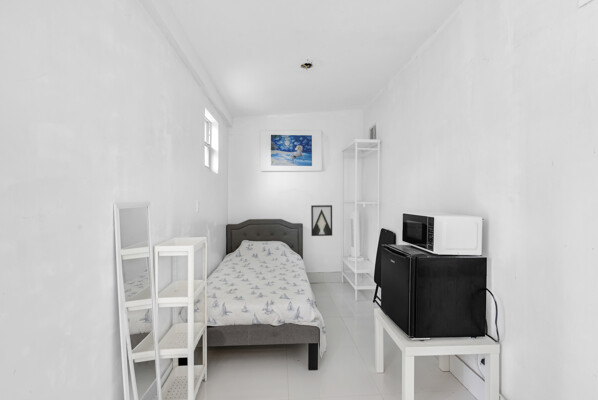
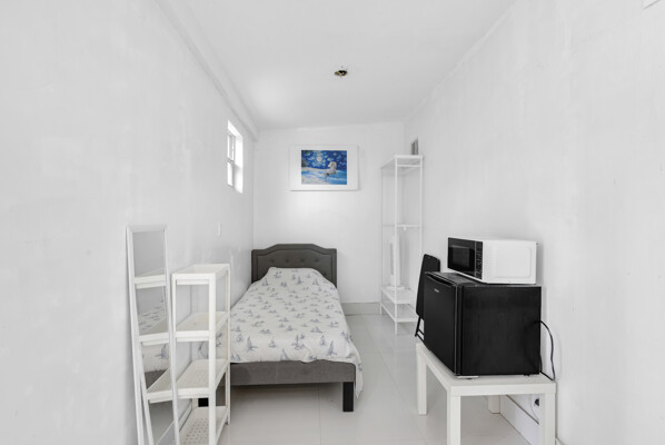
- wall art [310,204,333,237]
